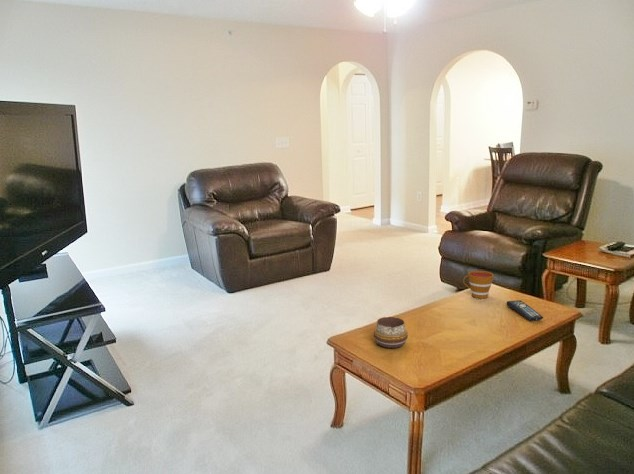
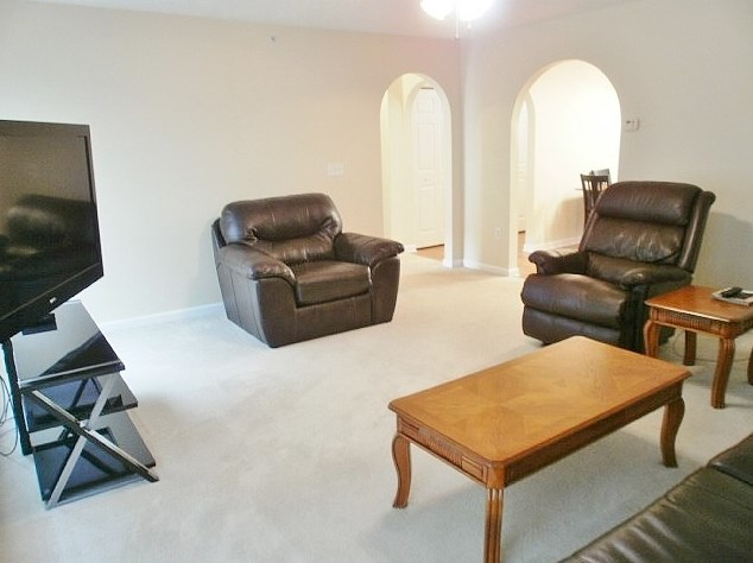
- decorative bowl [373,316,409,349]
- remote control [506,299,544,322]
- cup [462,270,495,299]
